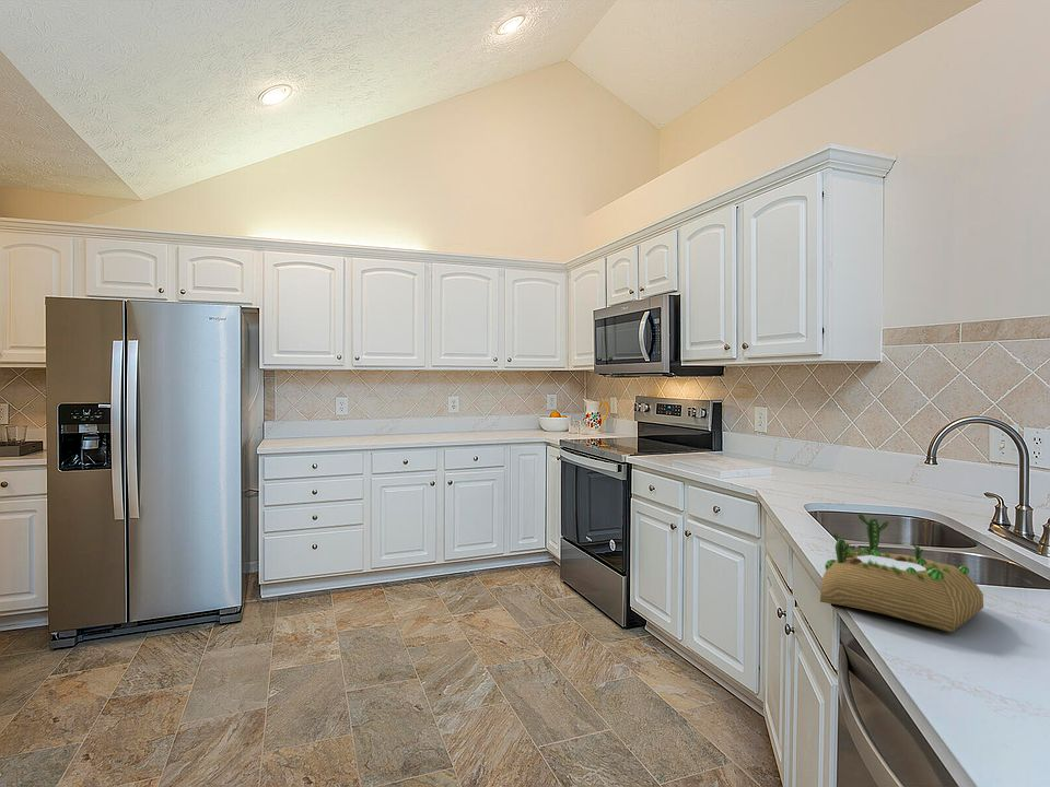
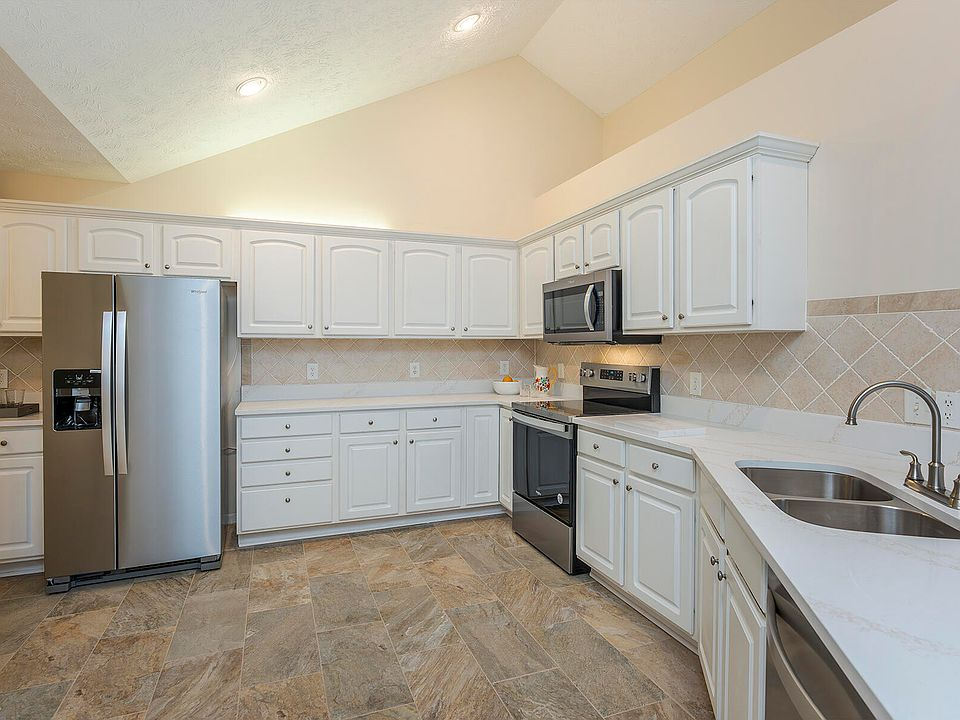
- succulent planter [819,513,984,633]
